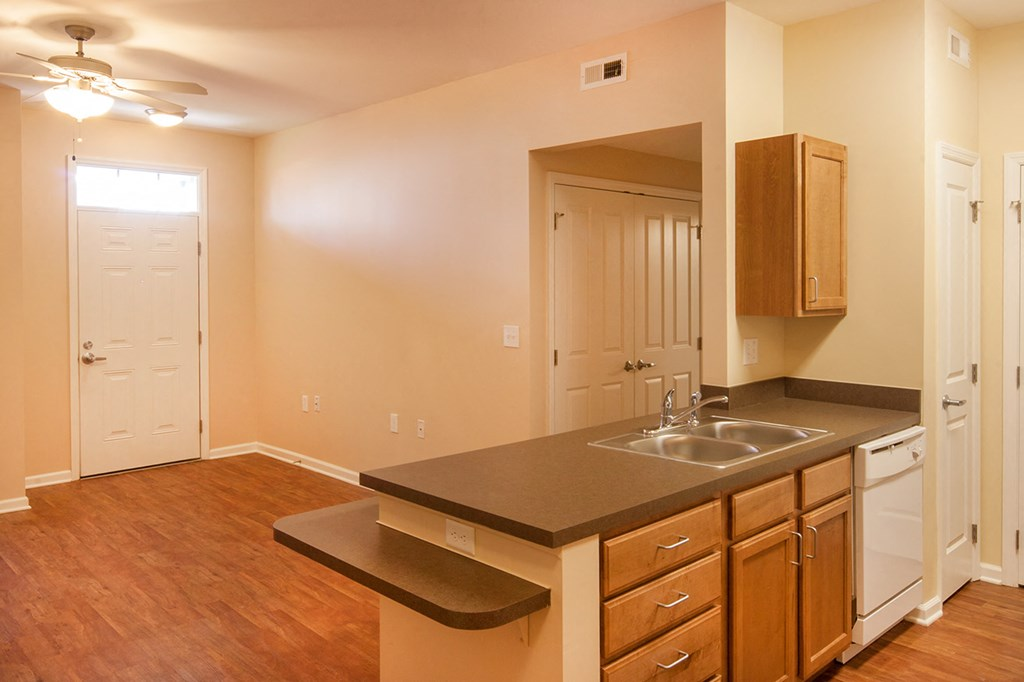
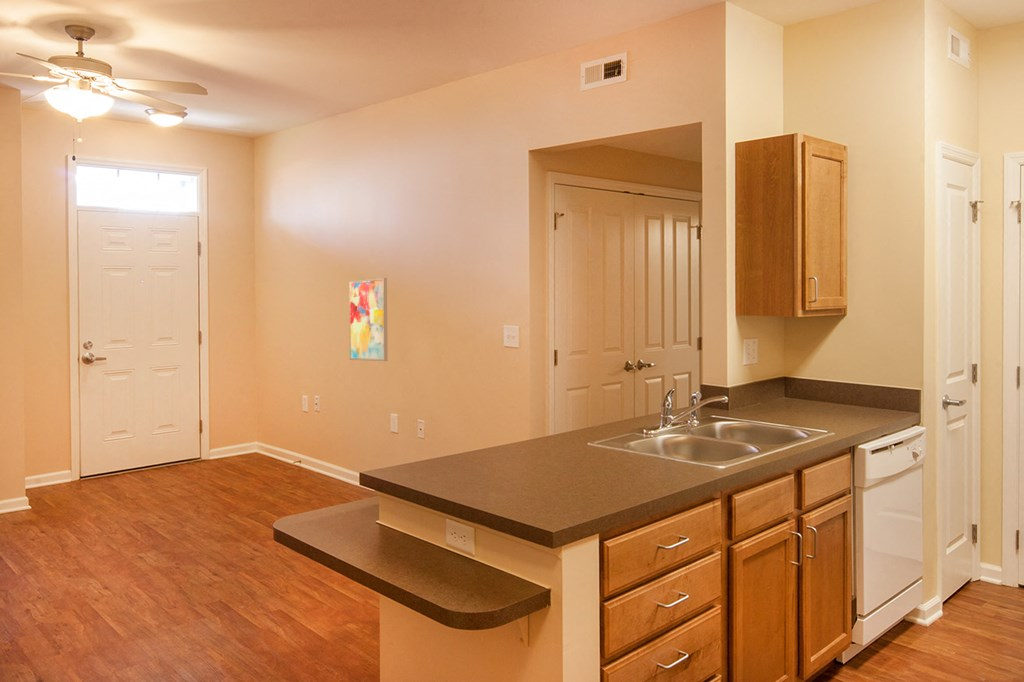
+ wall art [348,277,389,362]
